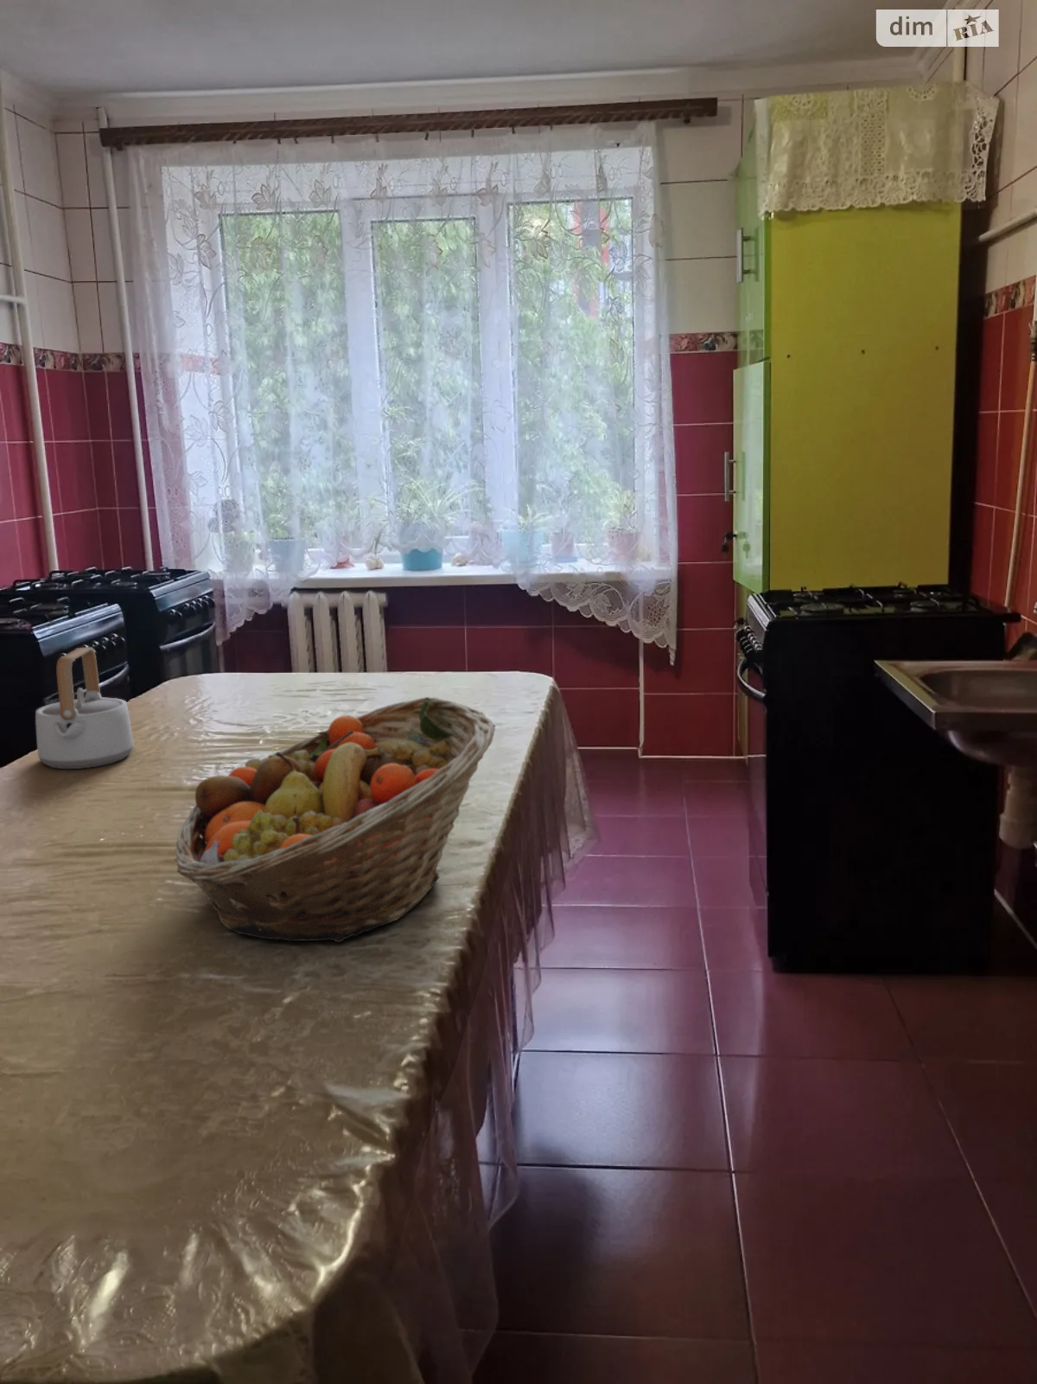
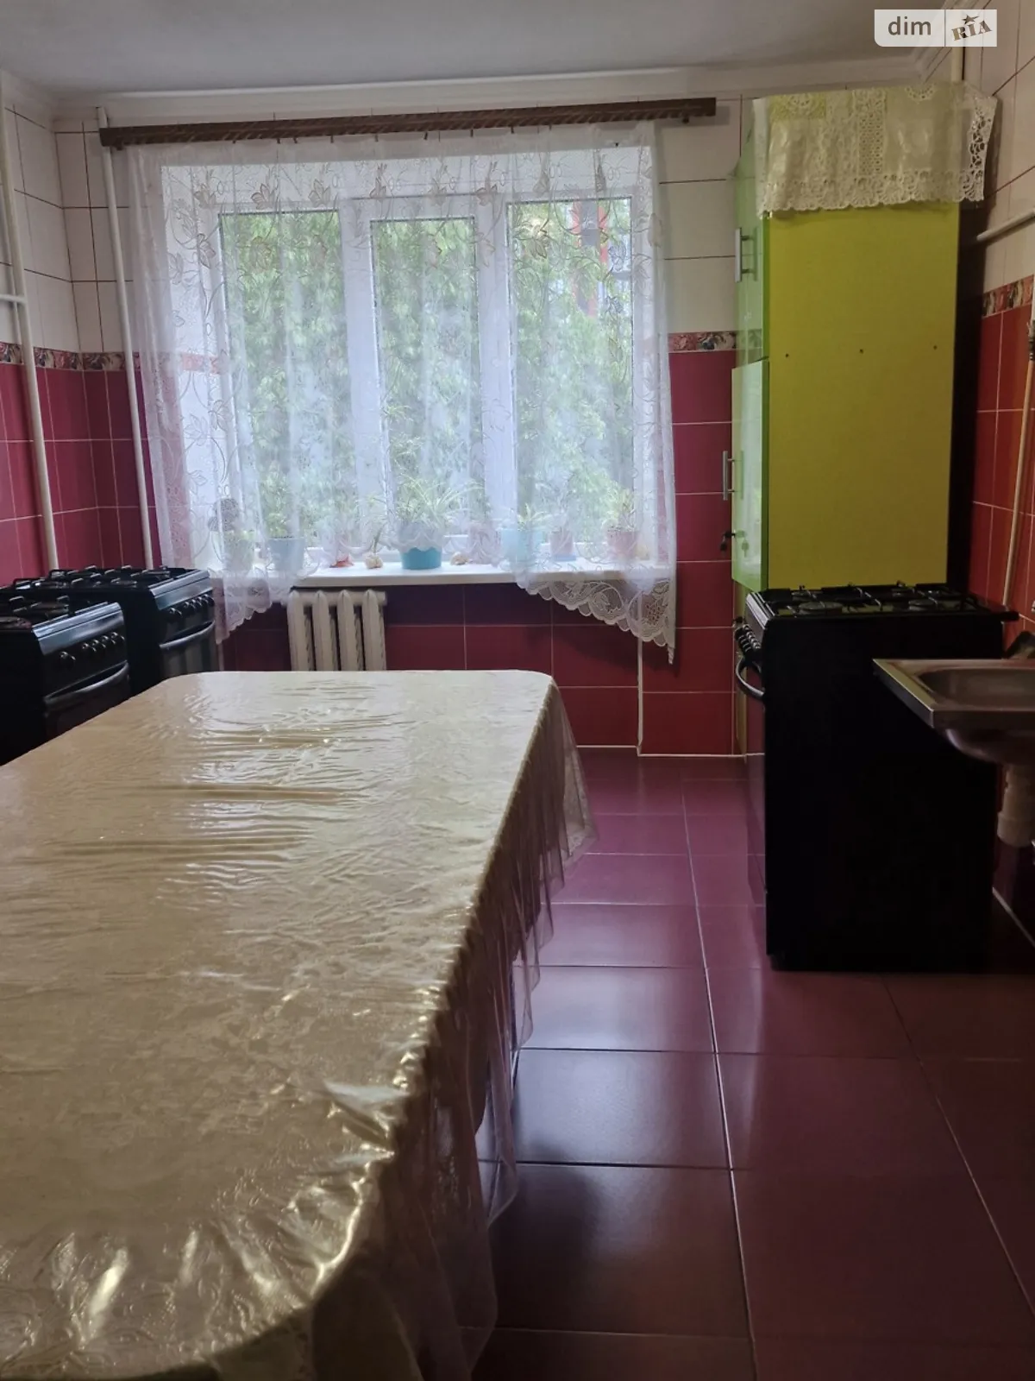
- fruit basket [174,696,497,943]
- teapot [35,646,135,769]
